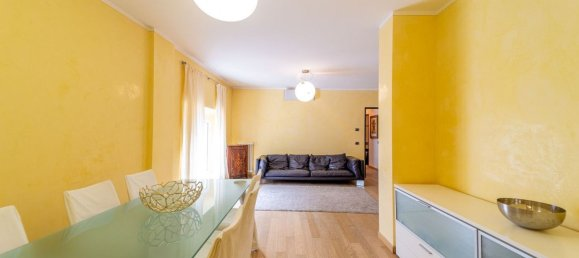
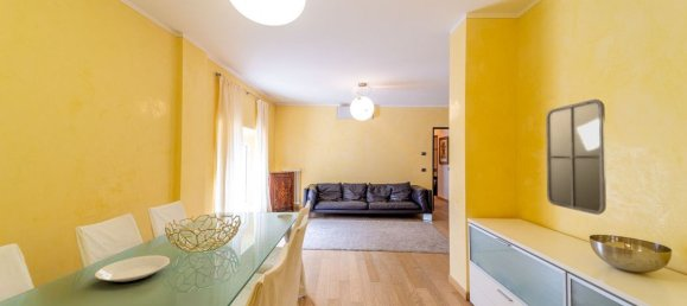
+ plate [94,255,171,285]
+ home mirror [545,98,608,216]
